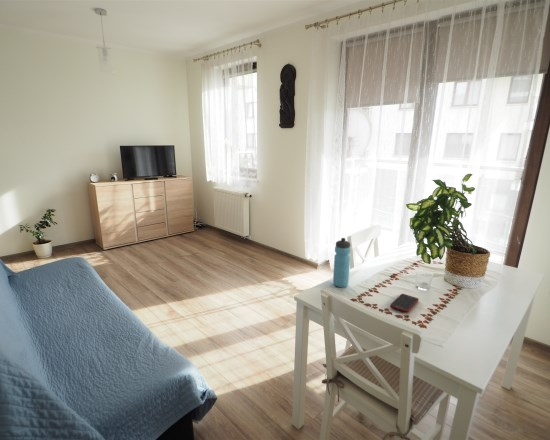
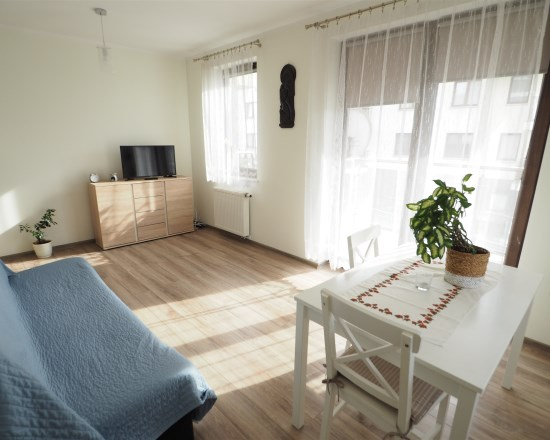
- water bottle [332,237,352,288]
- cell phone [389,293,420,313]
